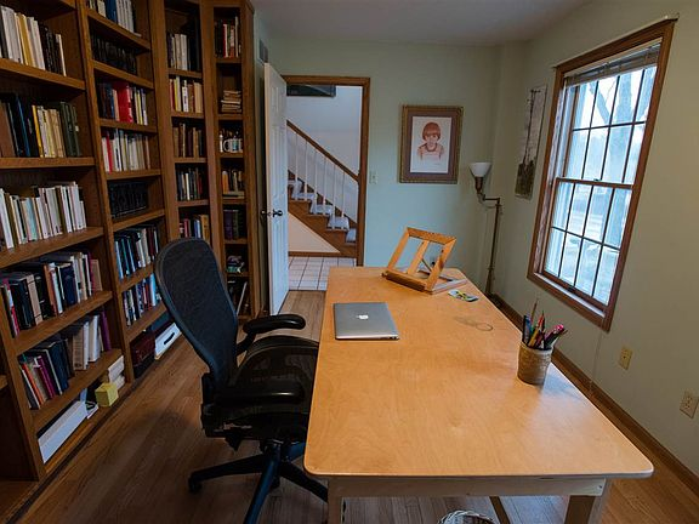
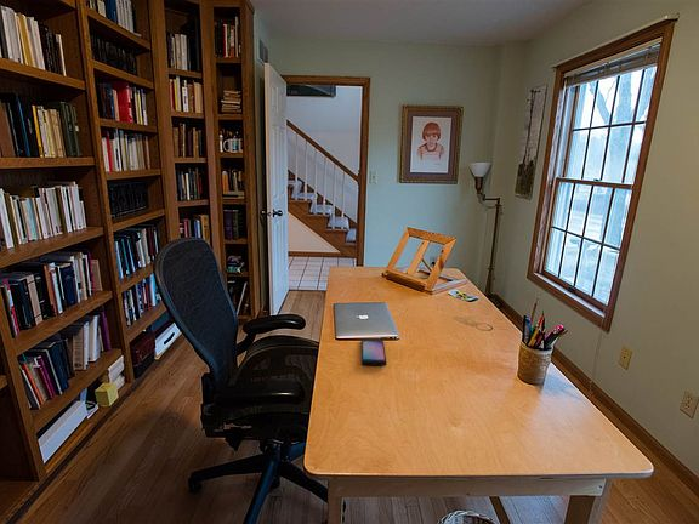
+ smartphone [360,338,387,366]
